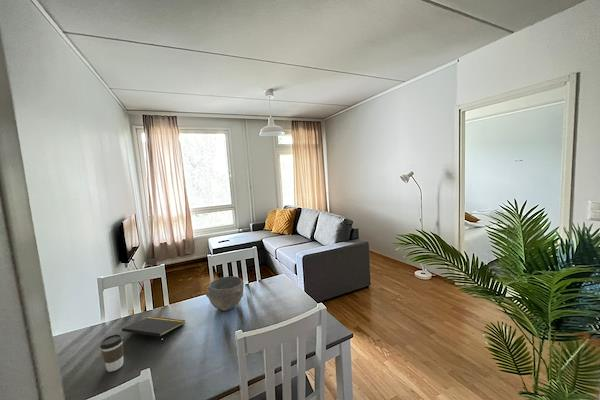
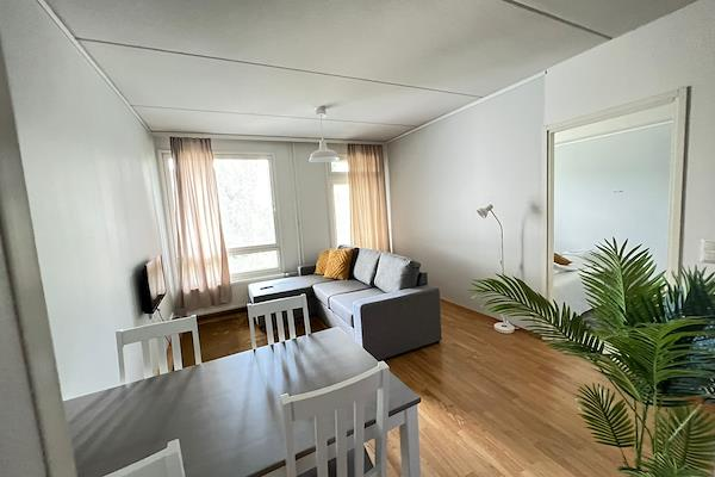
- bowl [205,275,244,312]
- coffee cup [99,333,125,373]
- notepad [121,316,186,344]
